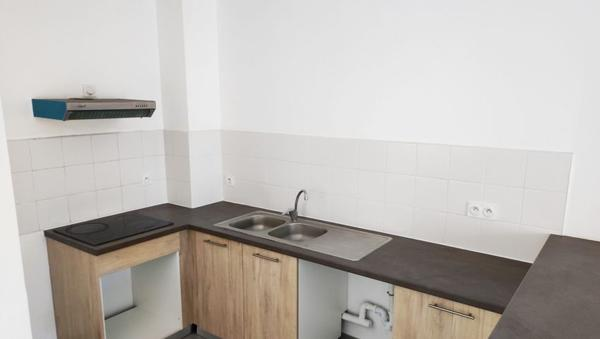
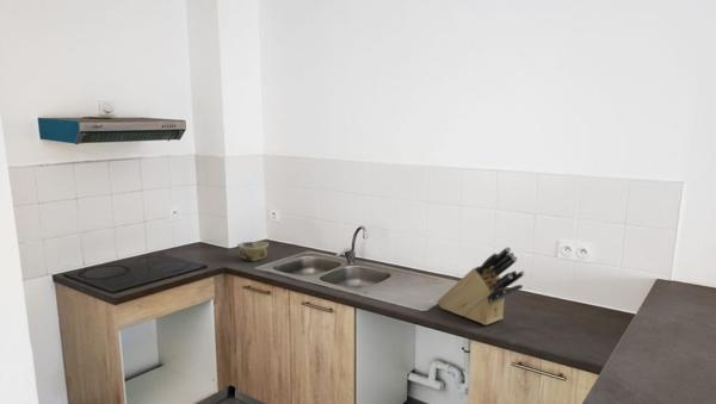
+ knife block [437,245,526,327]
+ bowl [236,241,270,262]
